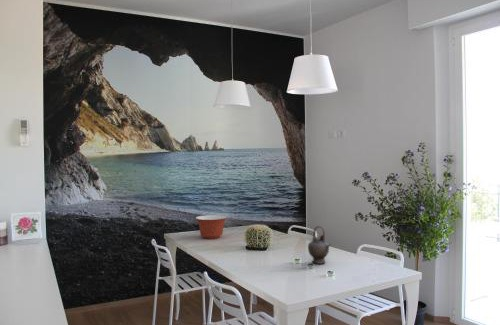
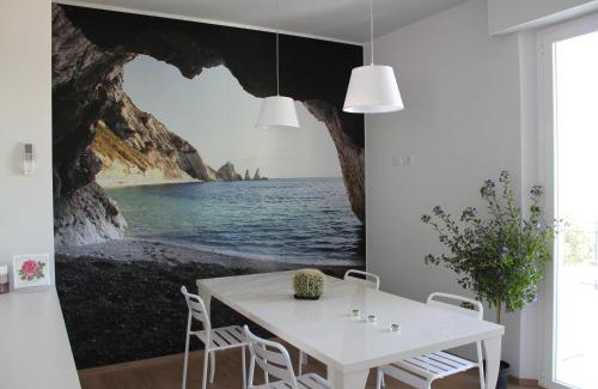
- mixing bowl [195,214,228,240]
- teapot [307,225,332,265]
